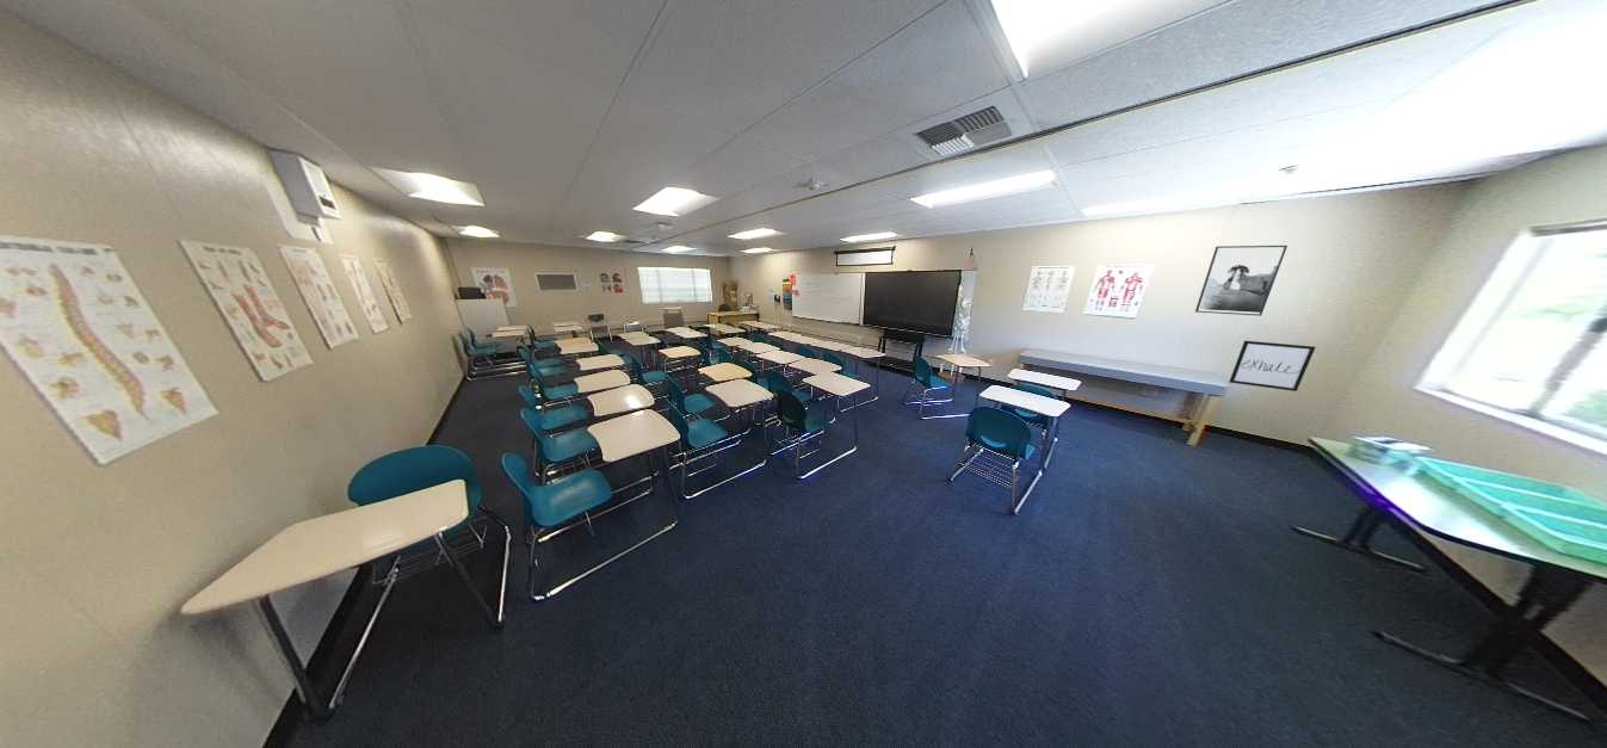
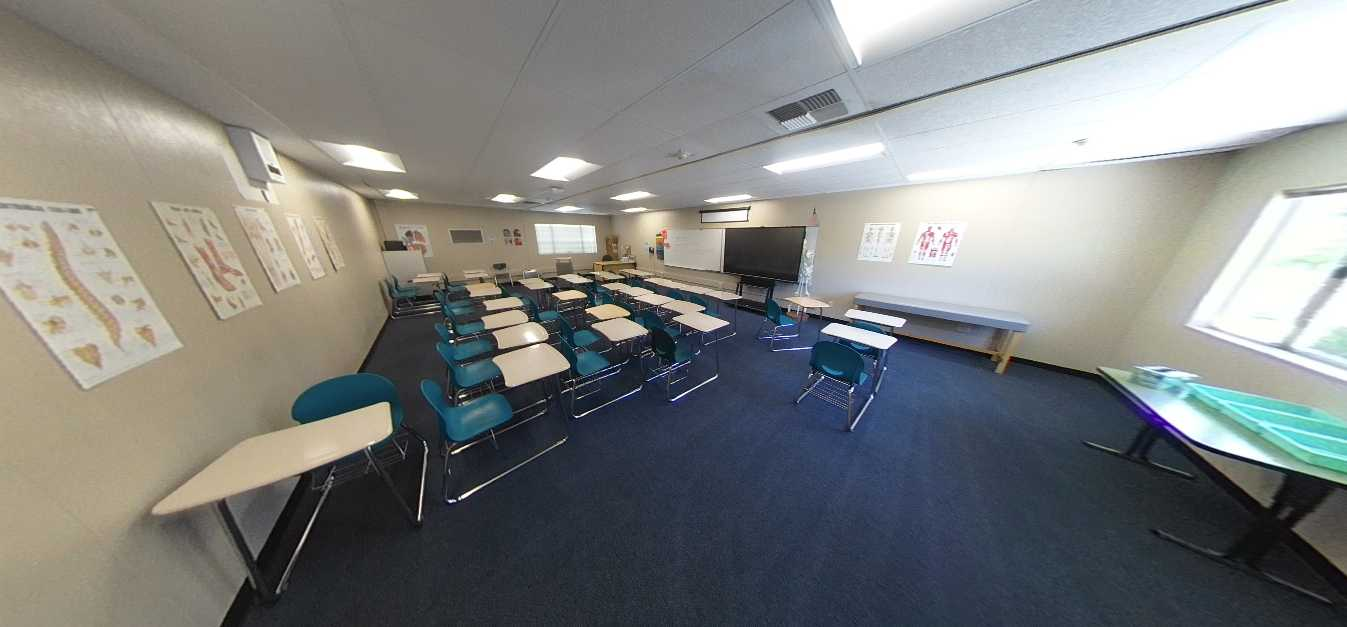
- wall art [1228,340,1317,392]
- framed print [1194,245,1288,317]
